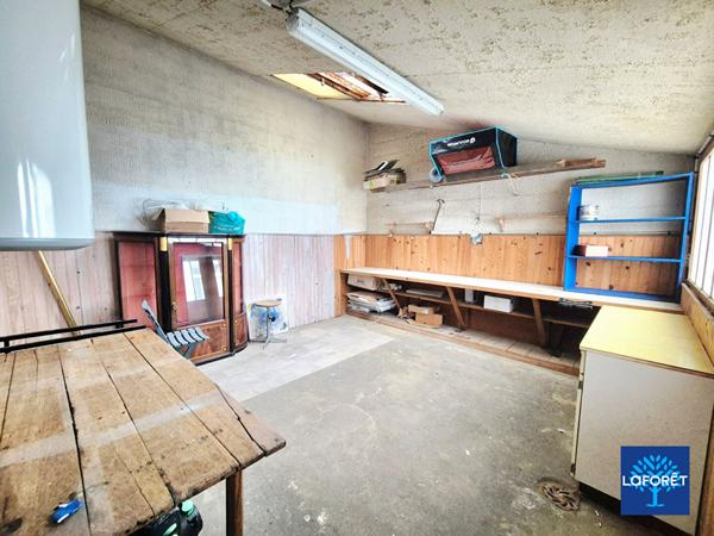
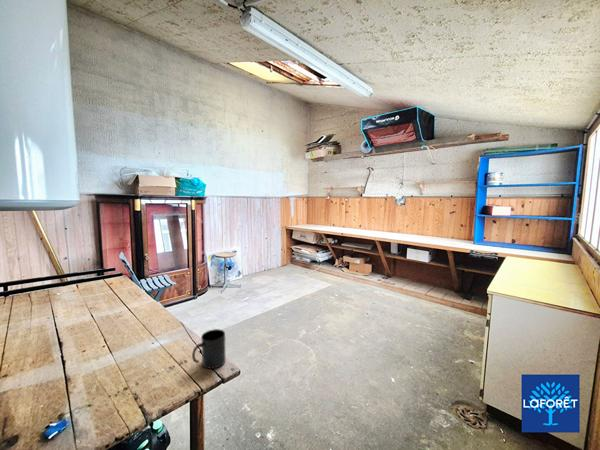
+ mug [191,328,227,370]
